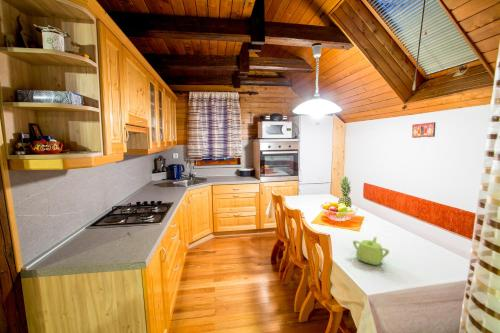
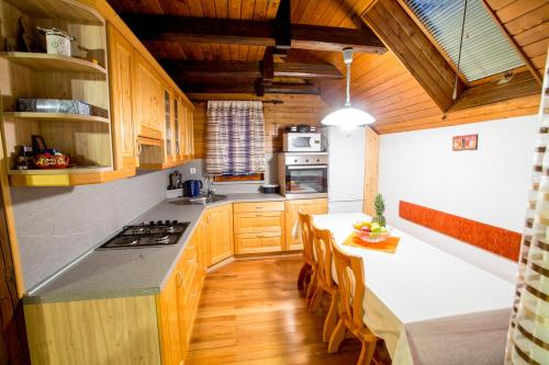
- teapot [352,236,390,266]
